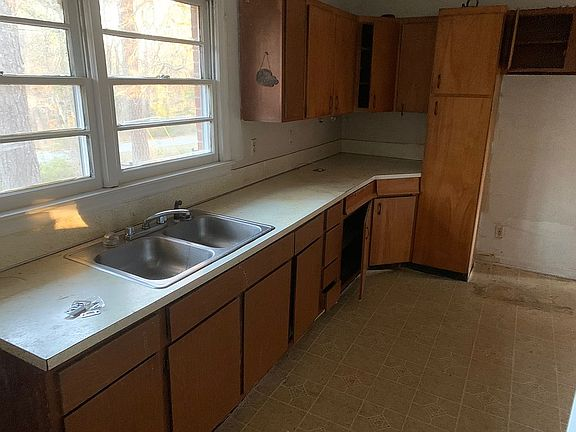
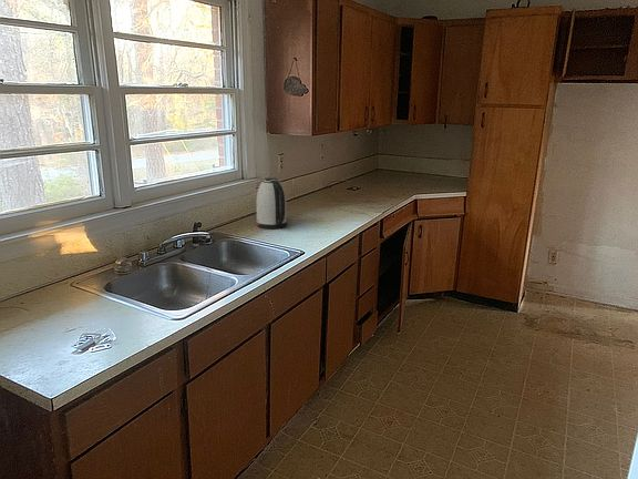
+ kettle [255,177,288,230]
